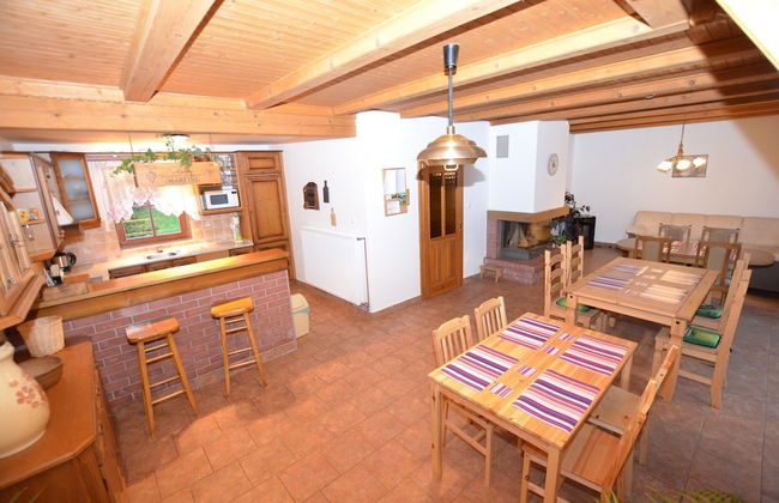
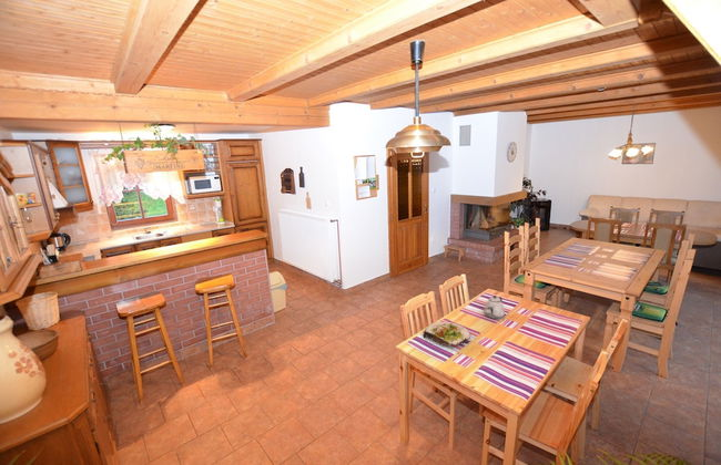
+ teapot [483,294,506,320]
+ salad plate [423,321,471,347]
